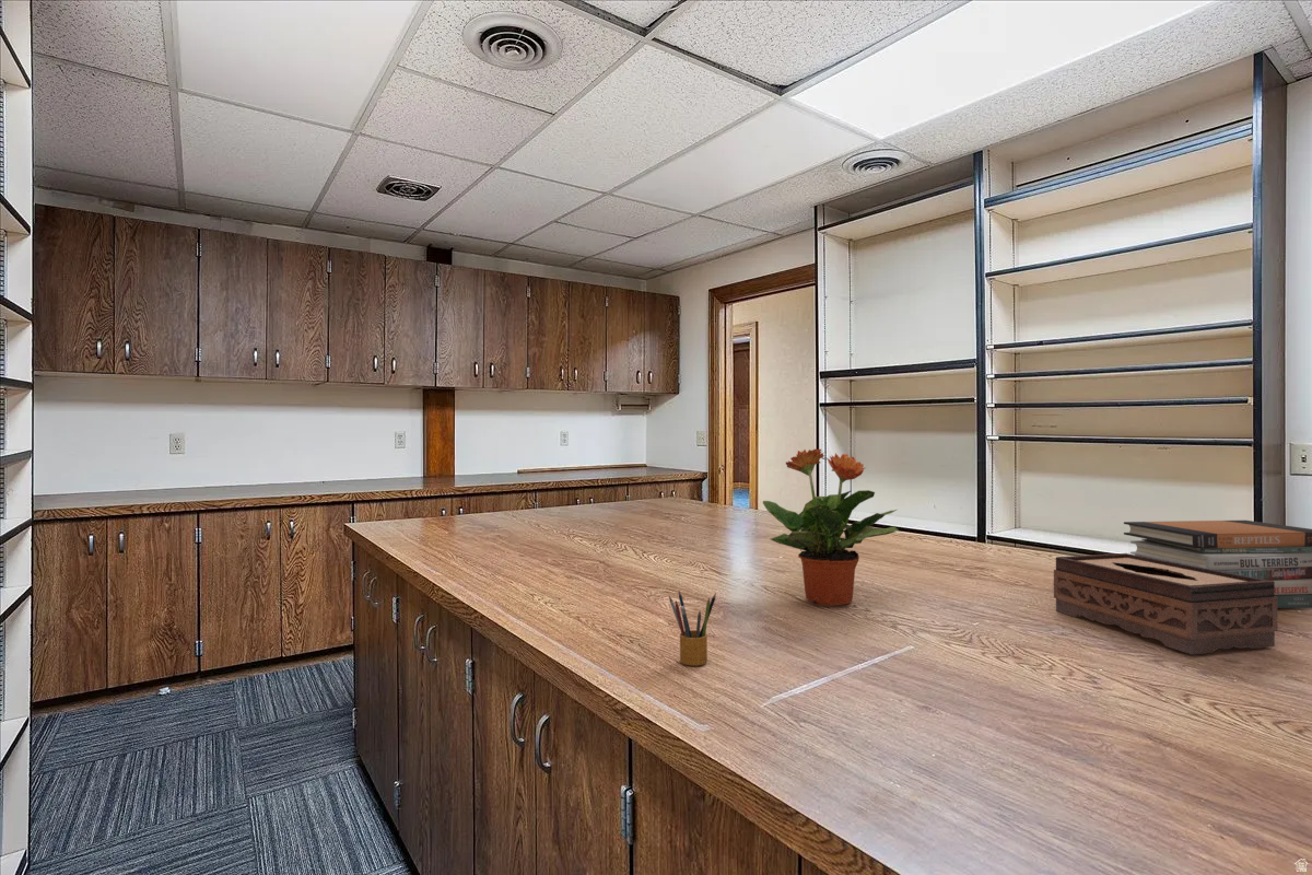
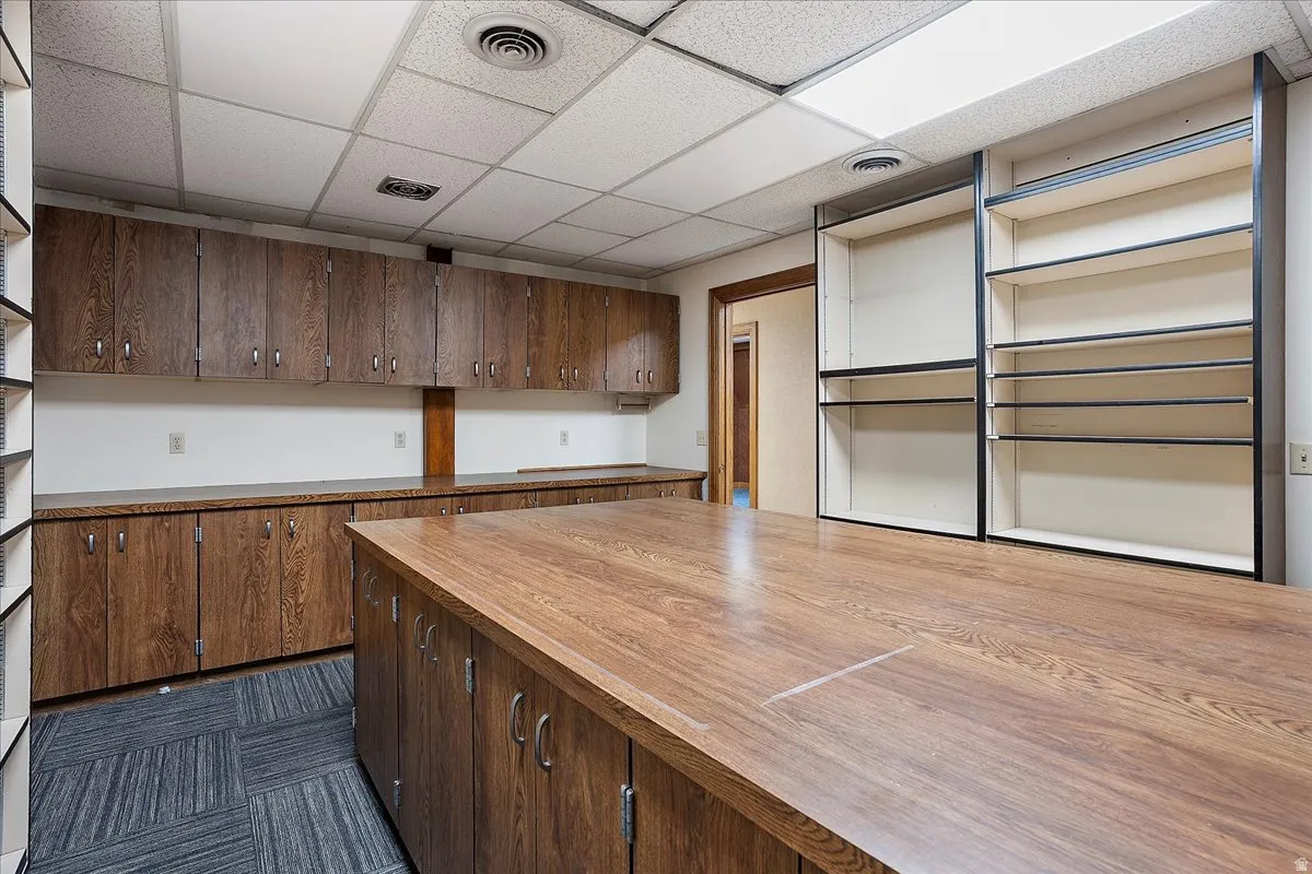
- potted plant [762,448,900,607]
- tissue box [1053,552,1279,655]
- pencil box [668,591,717,667]
- book stack [1123,520,1312,609]
